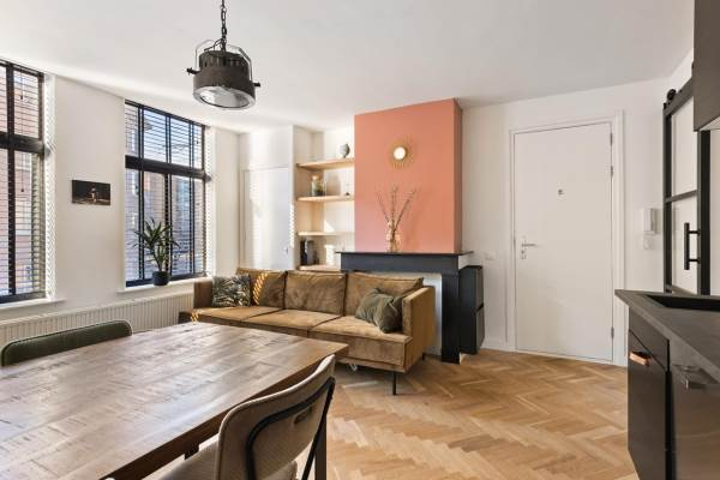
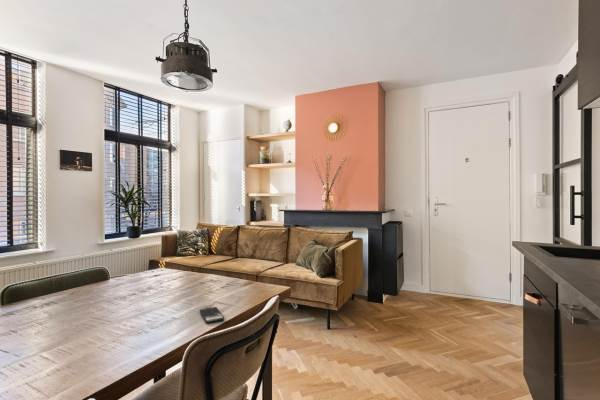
+ smartphone [199,306,225,324]
